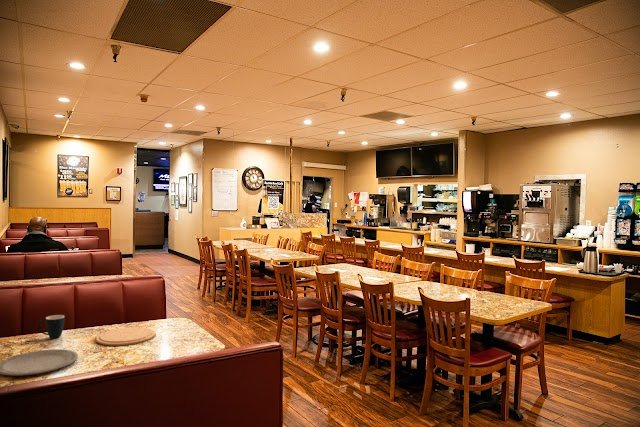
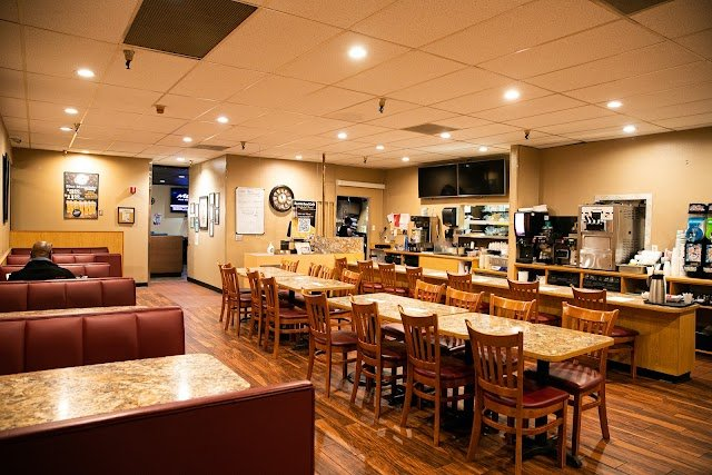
- plate [95,326,157,347]
- plate [0,348,79,377]
- mug [38,314,65,339]
